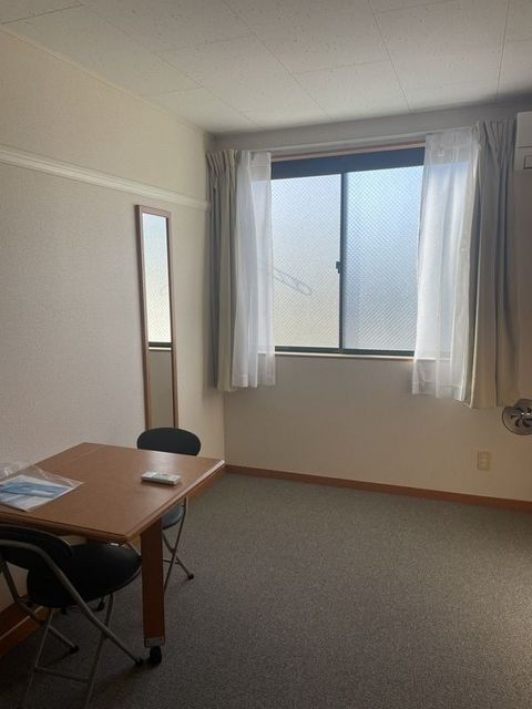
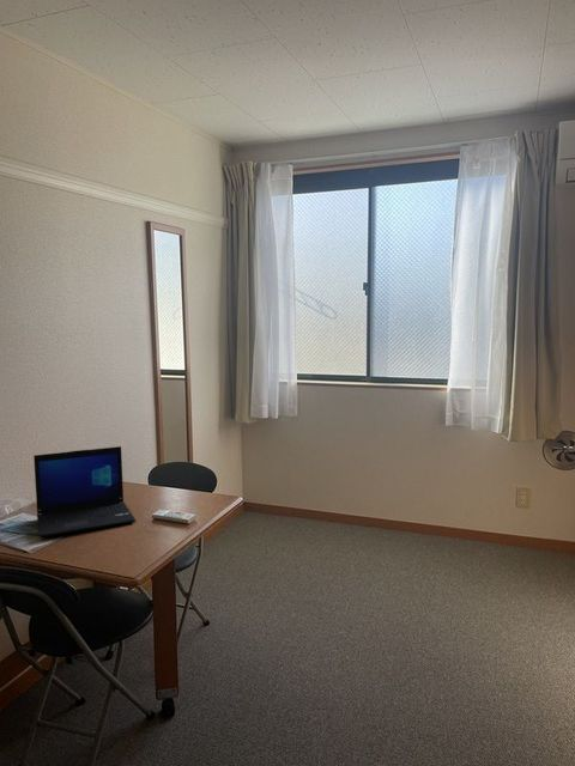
+ laptop [32,445,137,539]
